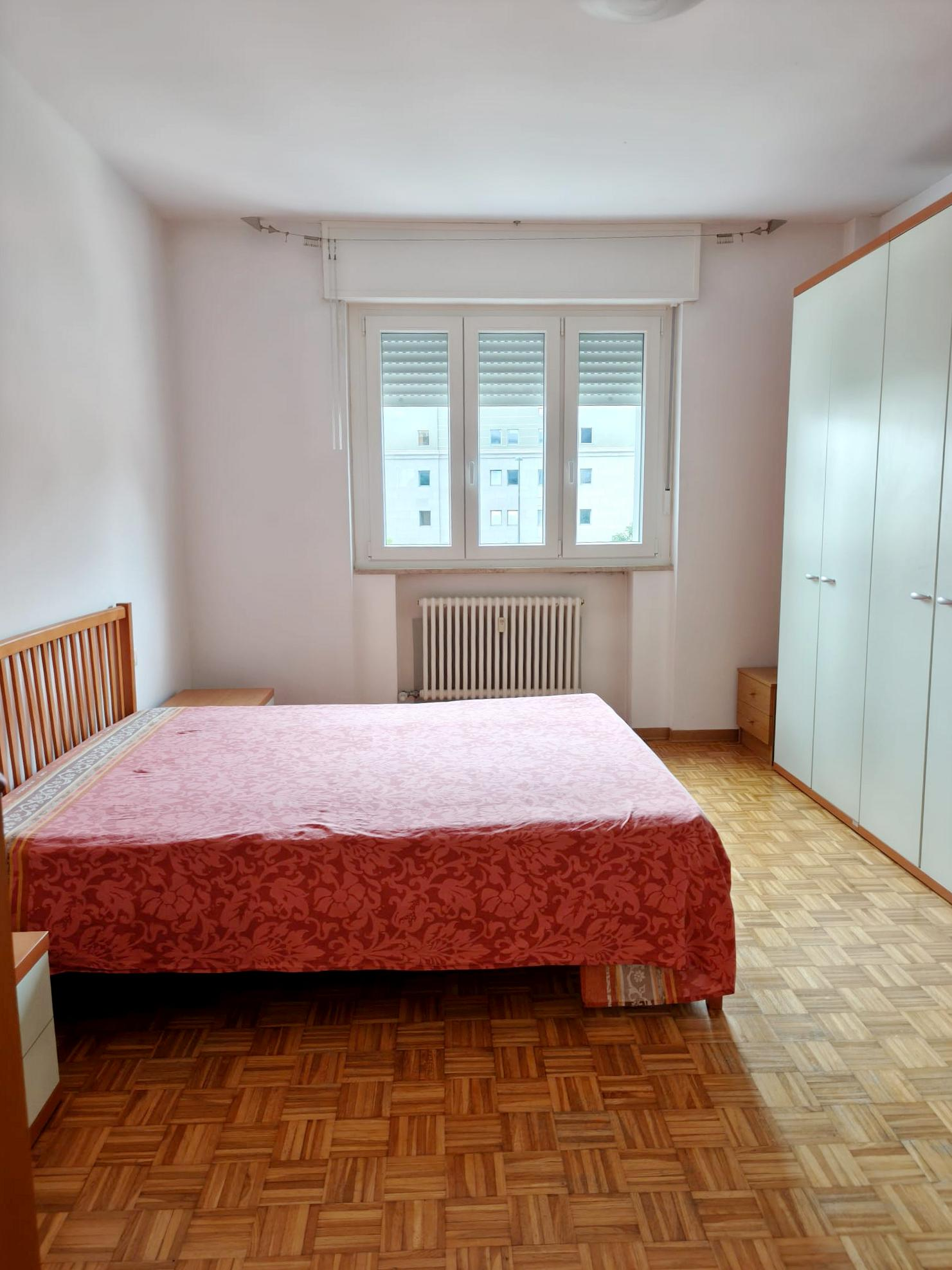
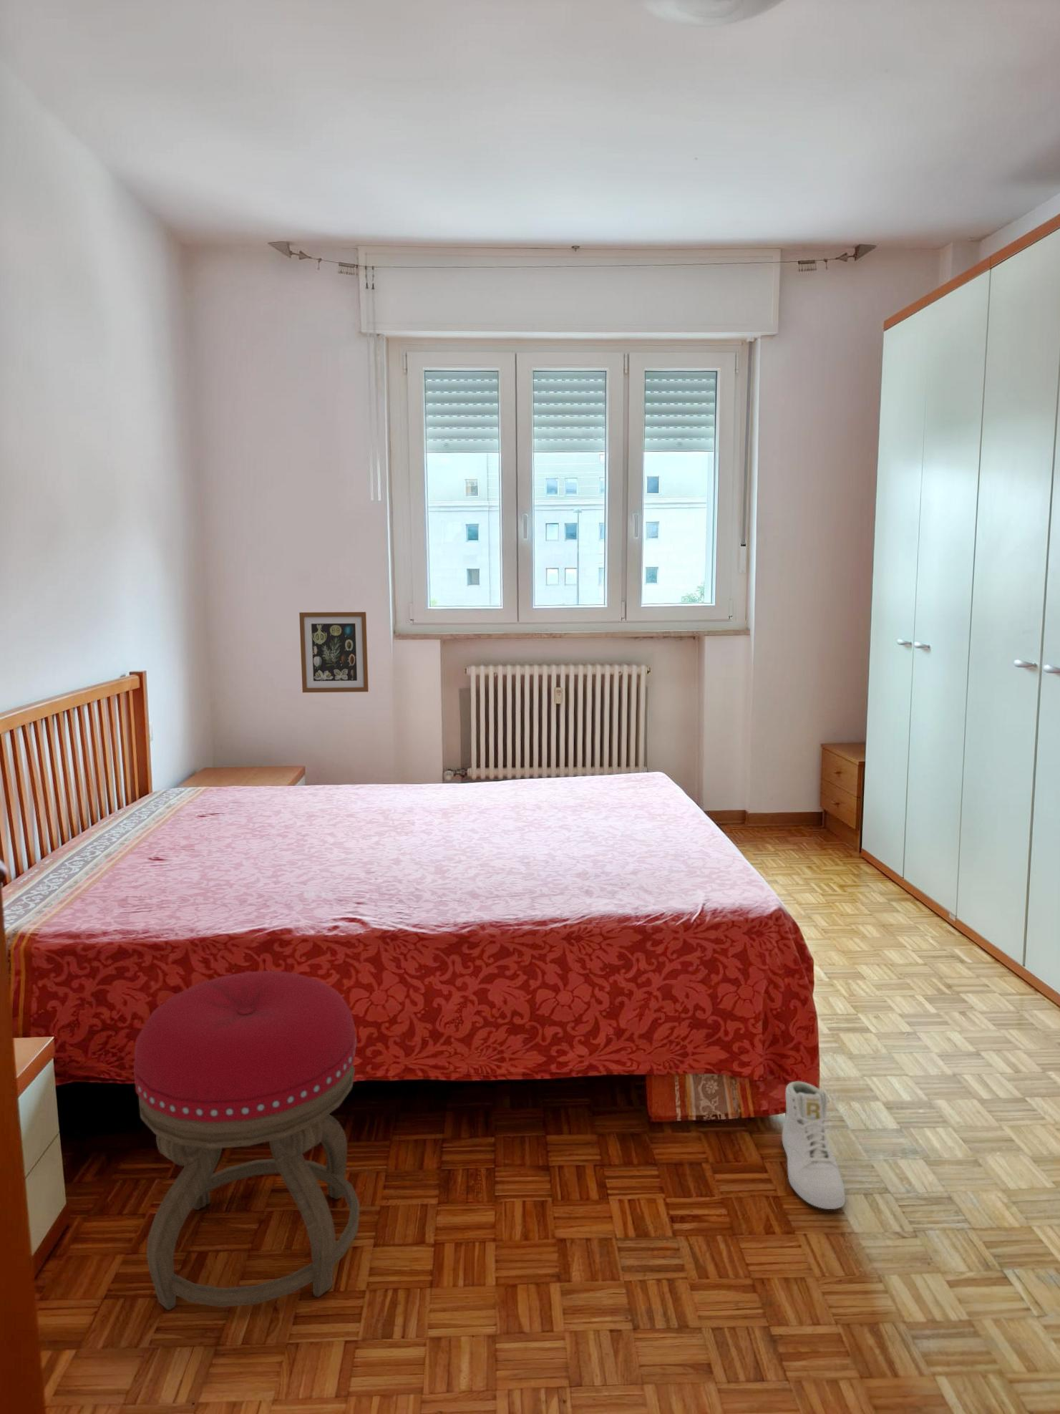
+ stool [134,970,360,1310]
+ sneaker [782,1080,846,1210]
+ wall art [298,611,370,693]
